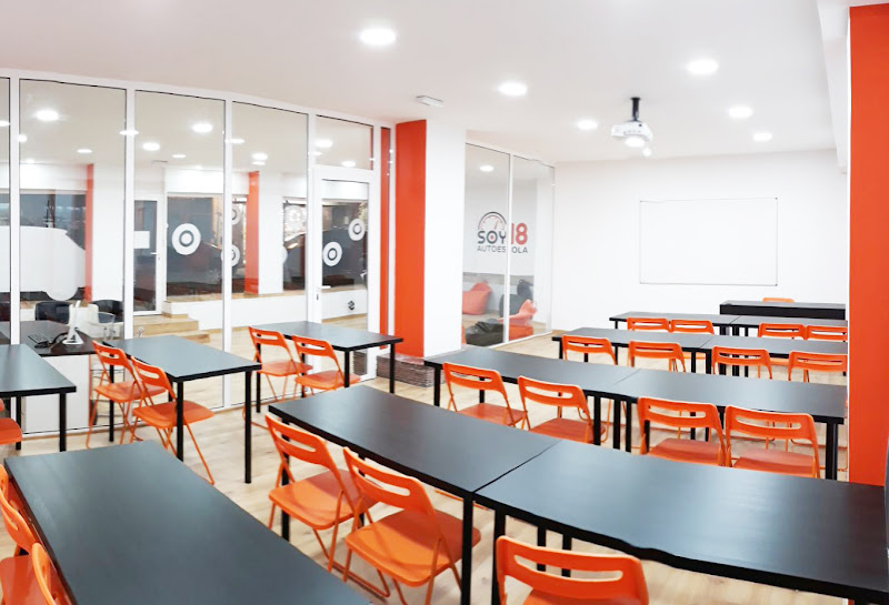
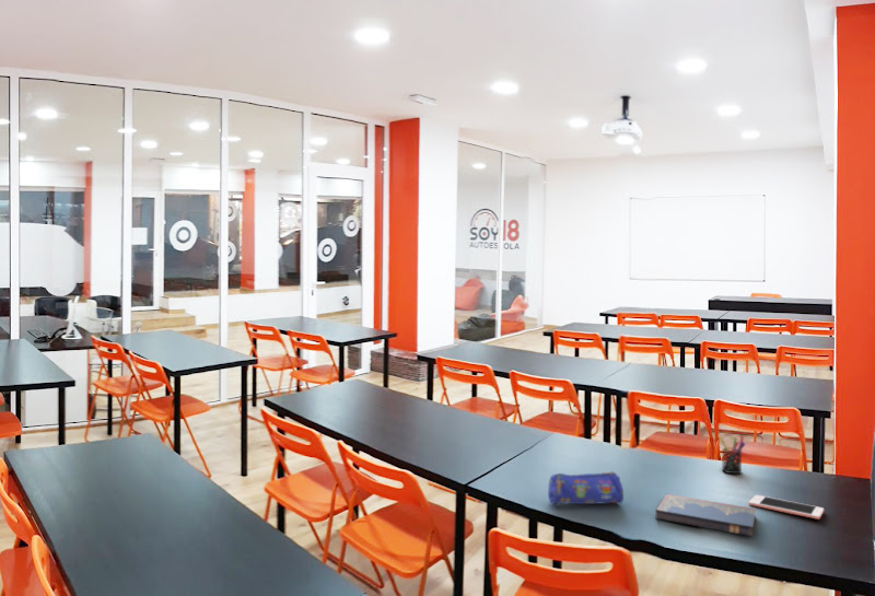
+ cell phone [748,494,825,521]
+ pen holder [718,434,746,475]
+ hardcover book [655,493,757,537]
+ pencil case [547,470,625,505]
